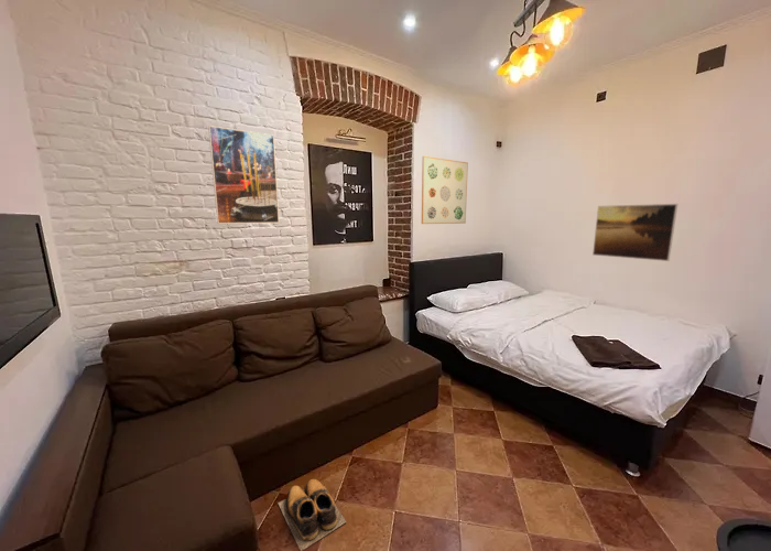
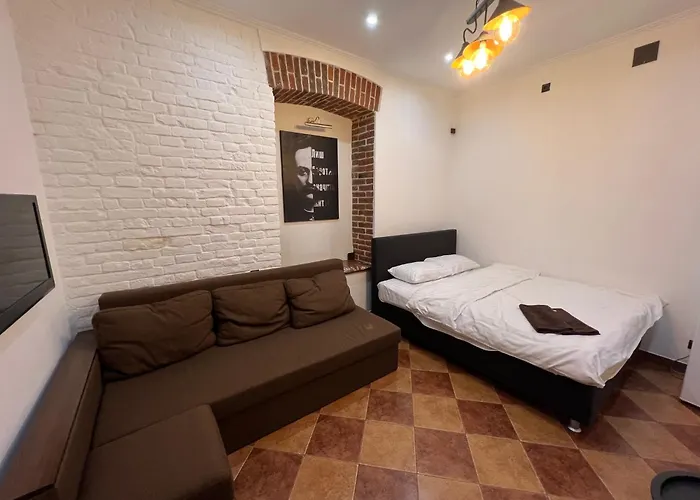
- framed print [207,125,280,225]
- shoes [276,478,347,551]
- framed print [591,203,678,262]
- wall art [421,155,469,225]
